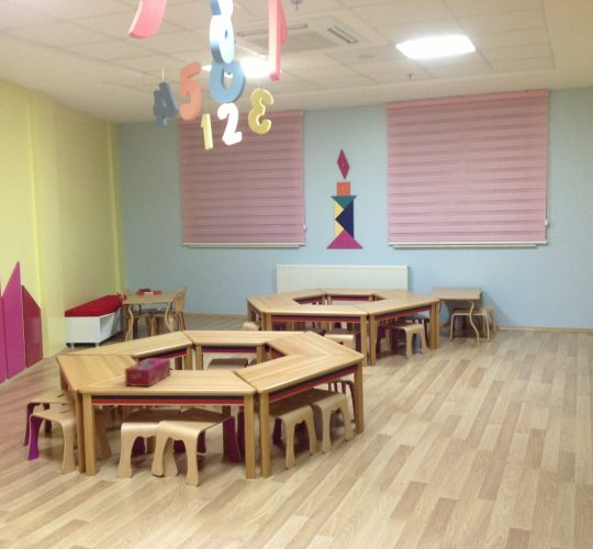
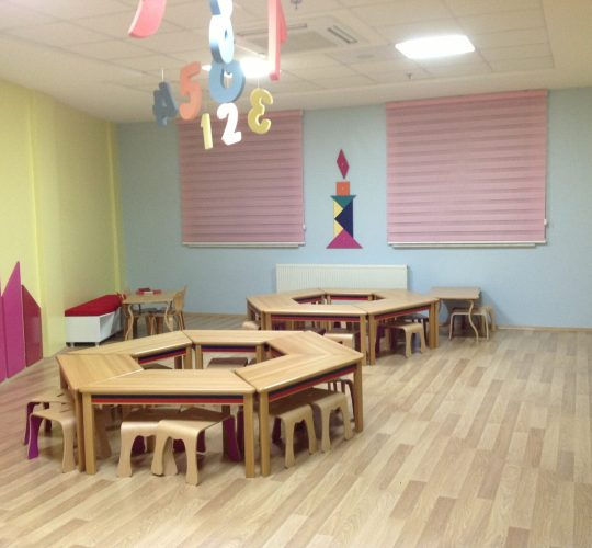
- tissue box [124,357,171,388]
